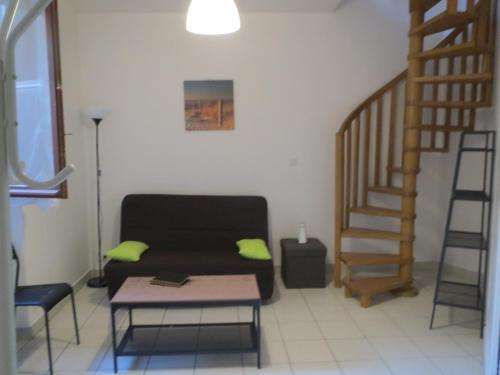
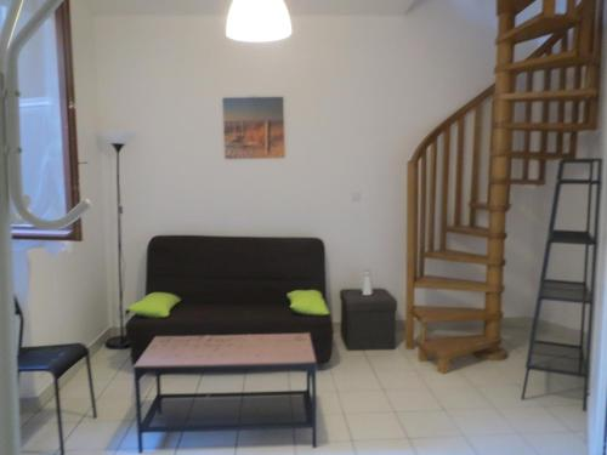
- notepad [148,270,192,288]
